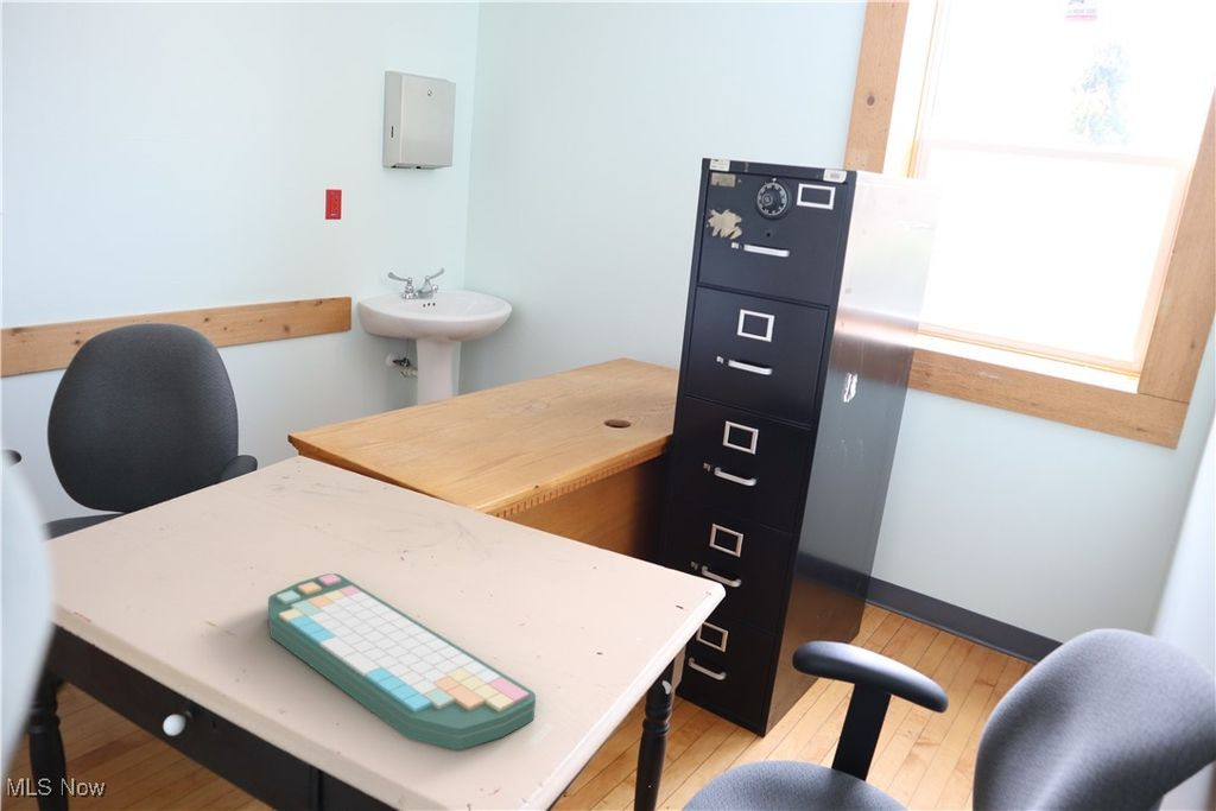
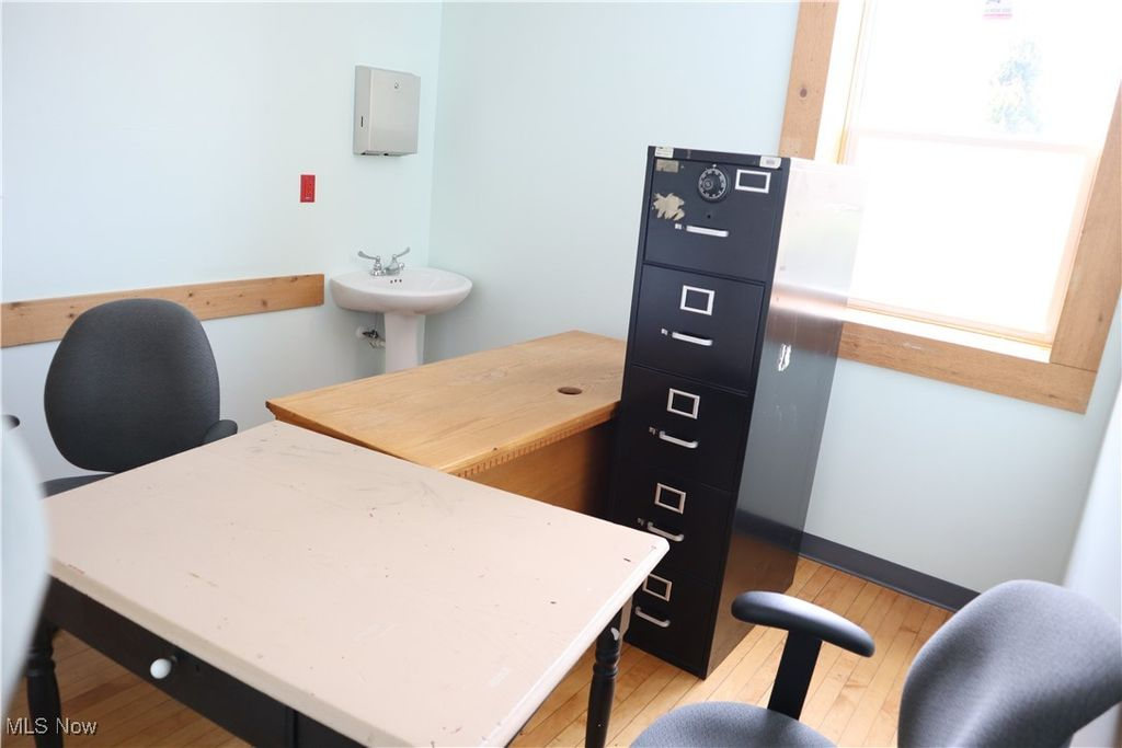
- computer keyboard [267,572,537,750]
